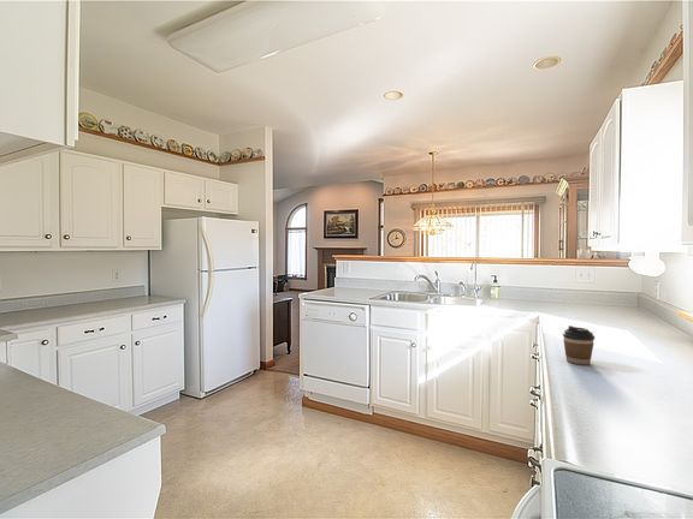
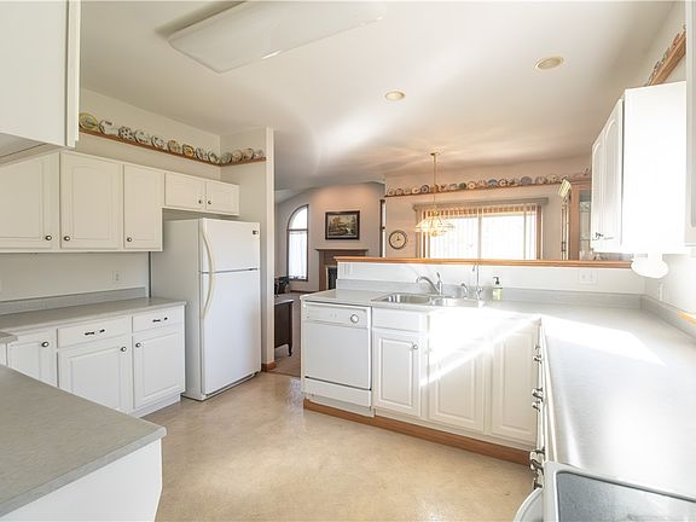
- coffee cup [562,324,596,366]
